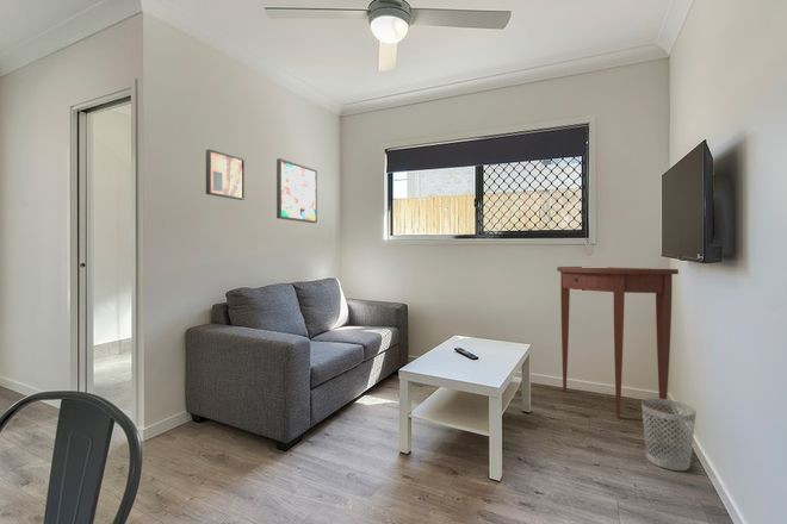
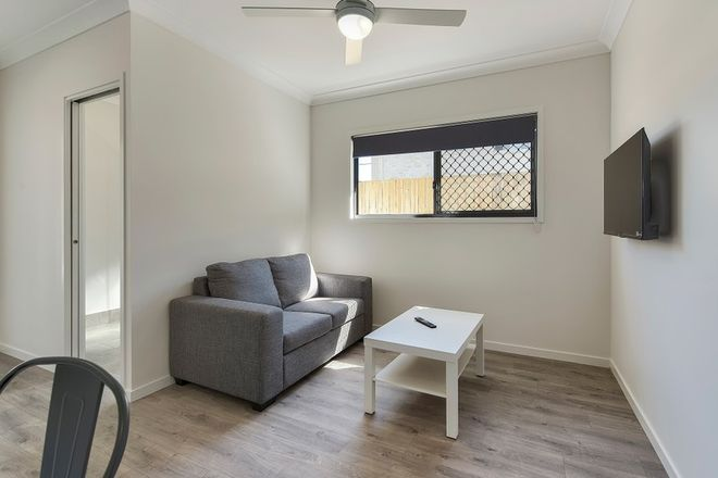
- wastebasket [640,398,698,472]
- wall art [275,157,318,224]
- wall art [205,148,246,201]
- console table [556,266,680,420]
